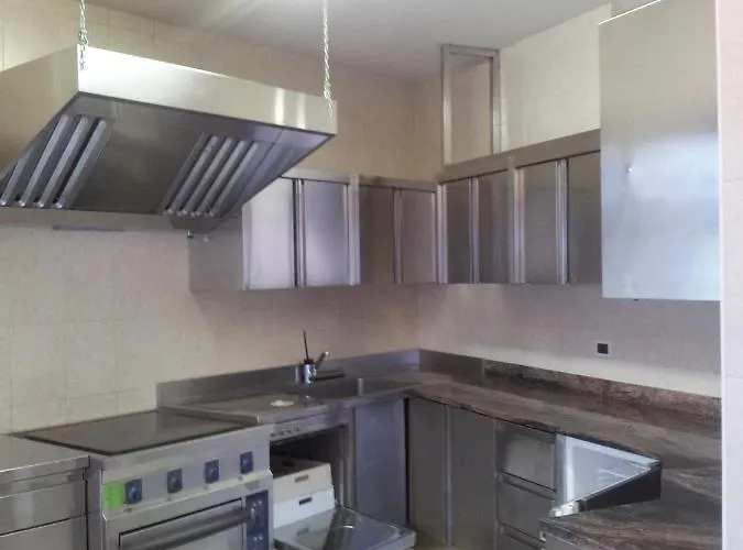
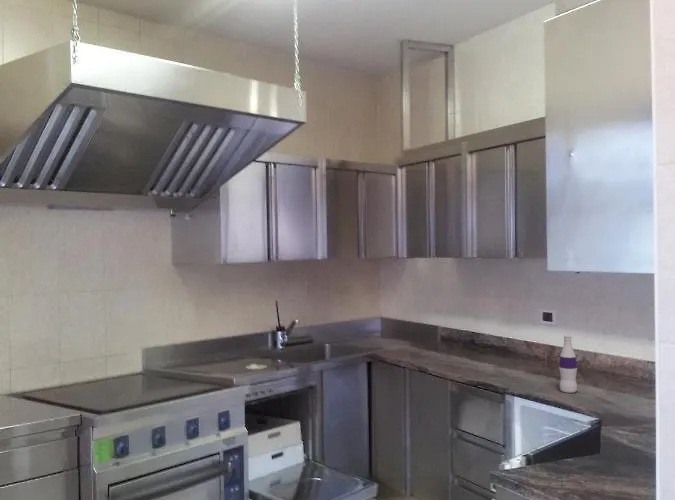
+ bottle [558,334,578,394]
